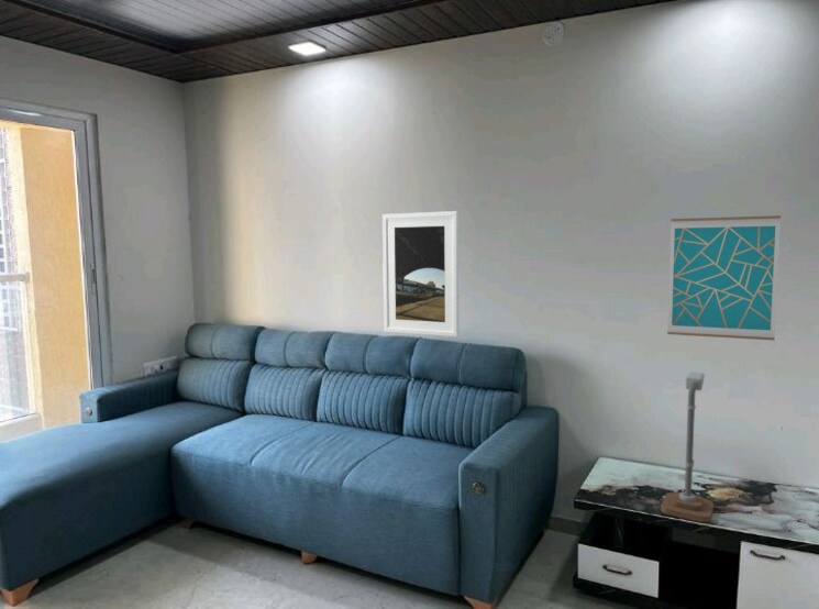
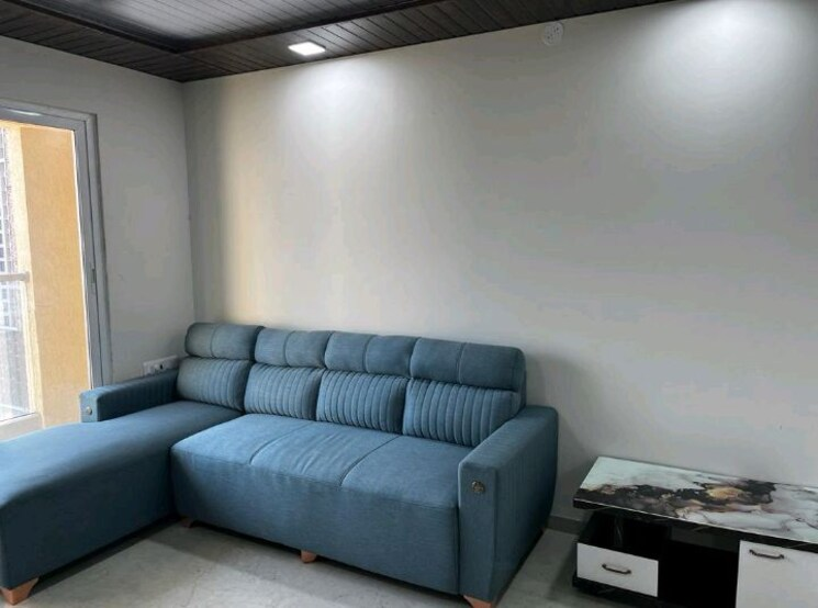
- wall art [666,214,782,342]
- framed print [381,210,460,337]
- desk lamp [660,370,715,523]
